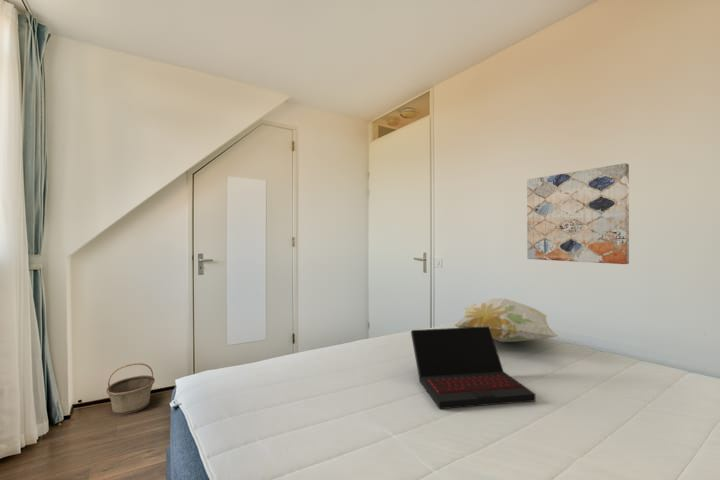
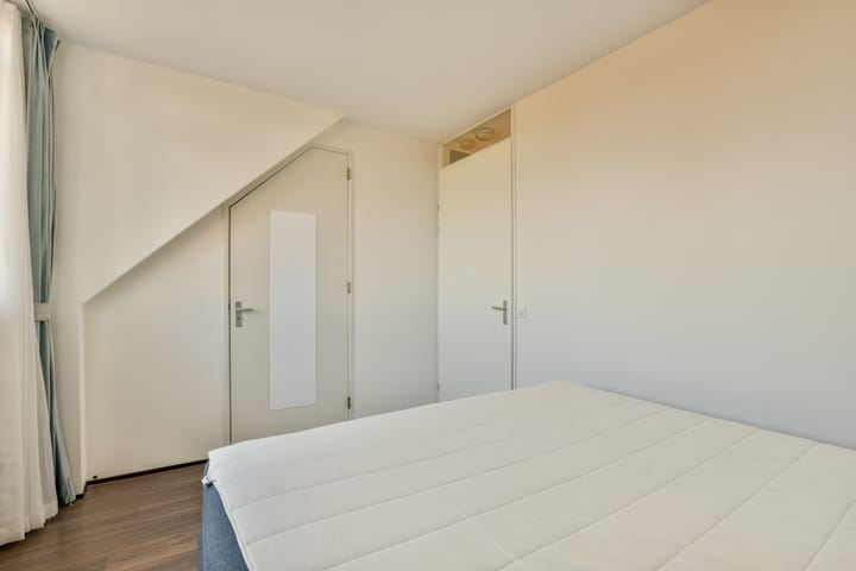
- basket [106,362,156,416]
- laptop [410,327,536,410]
- decorative pillow [454,298,560,343]
- wall art [526,162,630,265]
